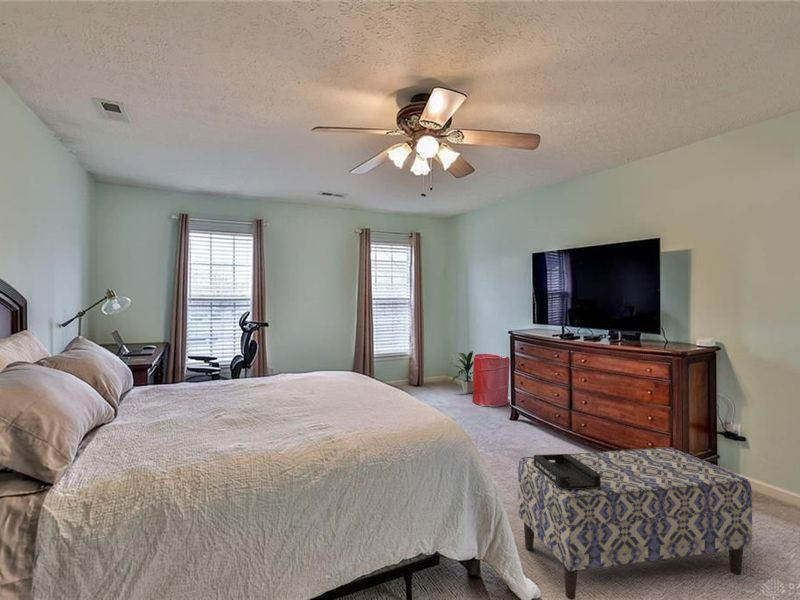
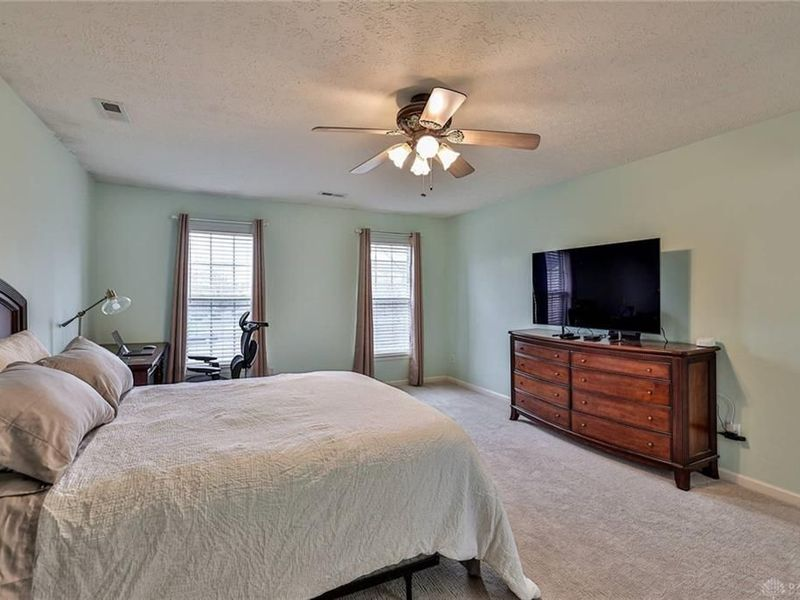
- indoor plant [450,350,474,394]
- laundry hamper [471,353,511,408]
- bench [517,446,753,600]
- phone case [533,453,601,488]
